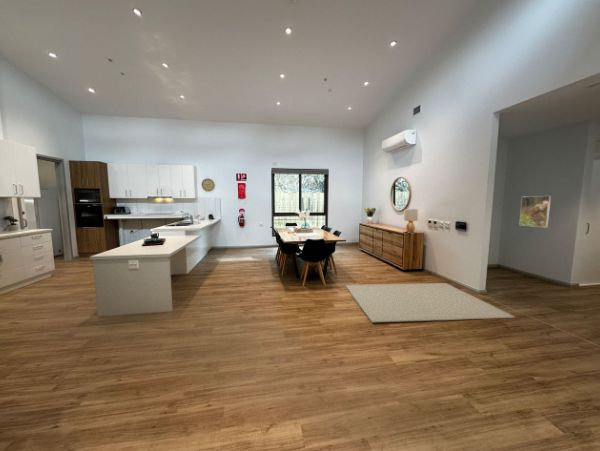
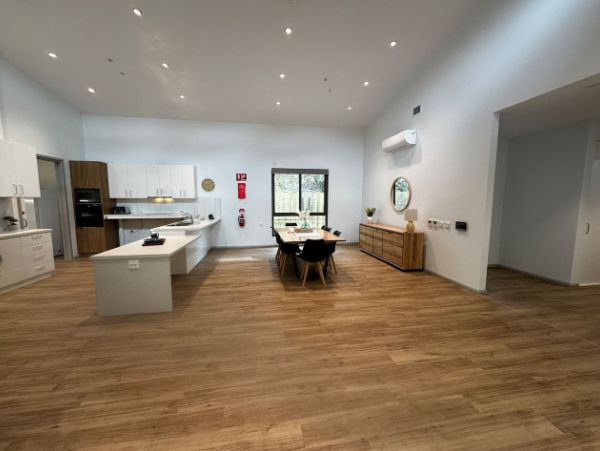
- rug [344,282,516,323]
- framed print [518,195,552,229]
